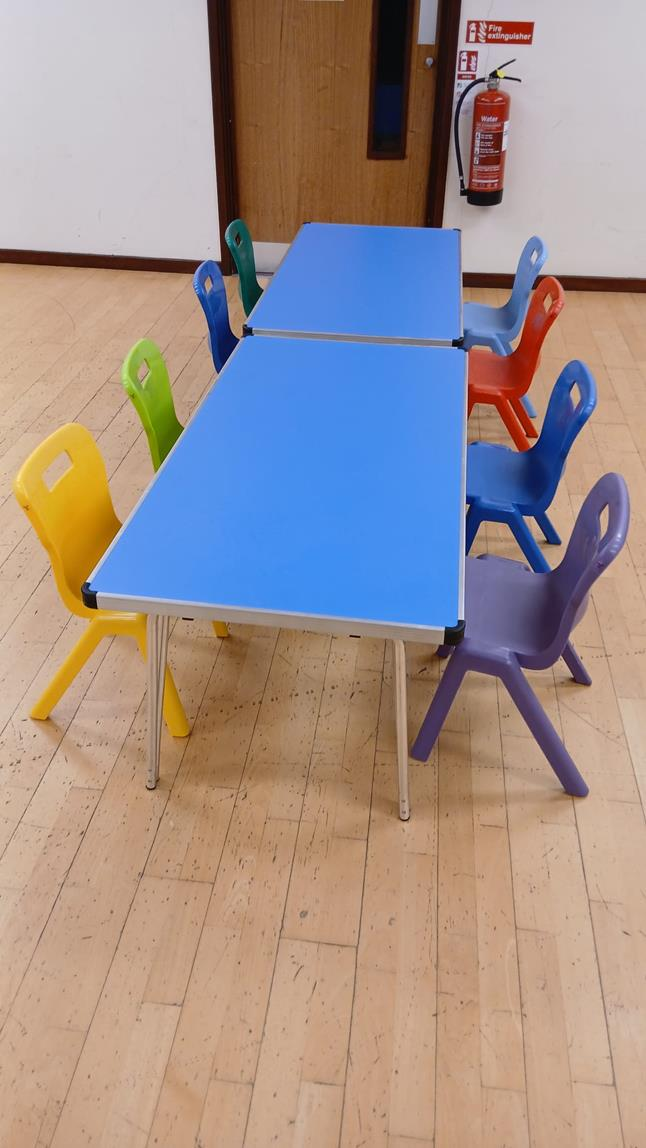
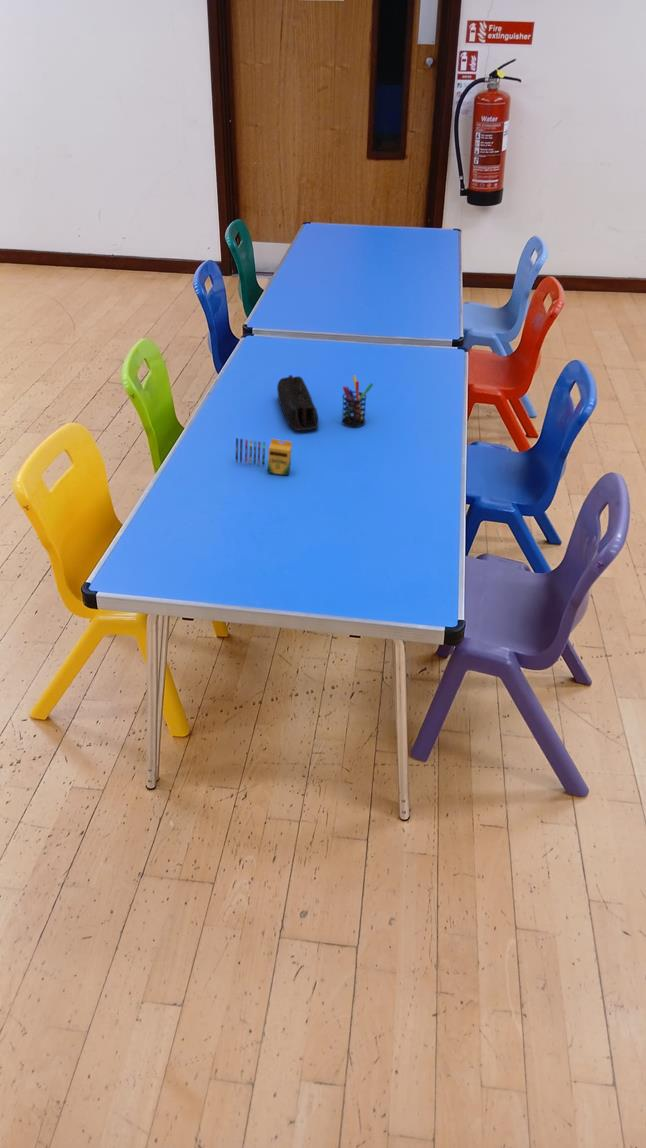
+ pen holder [341,374,374,428]
+ crayon [235,437,293,476]
+ pencil case [276,374,319,431]
